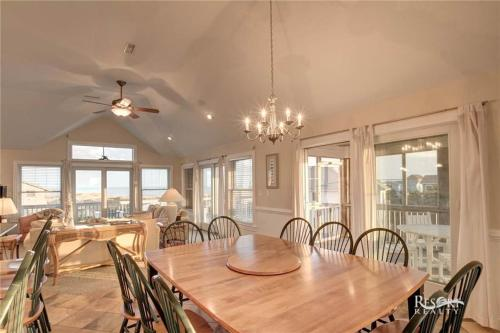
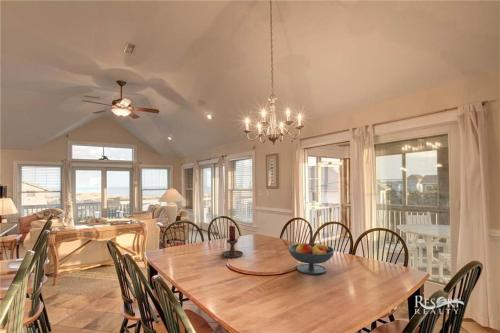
+ fruit bowl [287,242,335,275]
+ candle holder [220,225,244,259]
